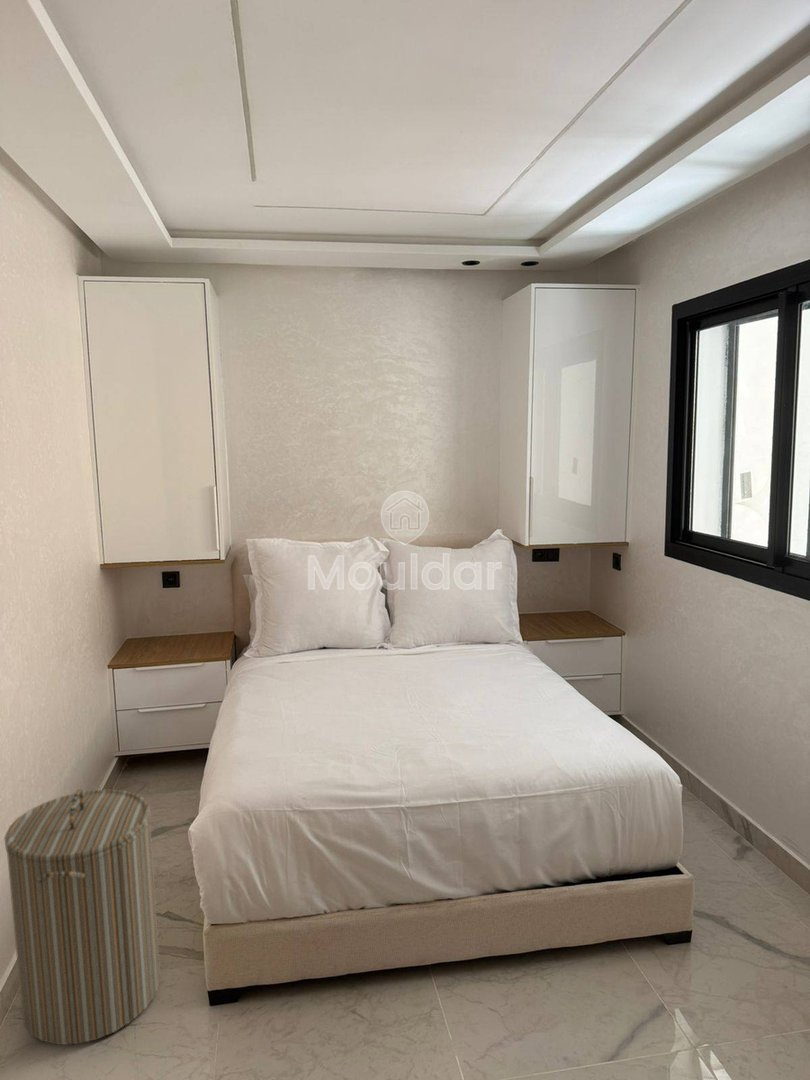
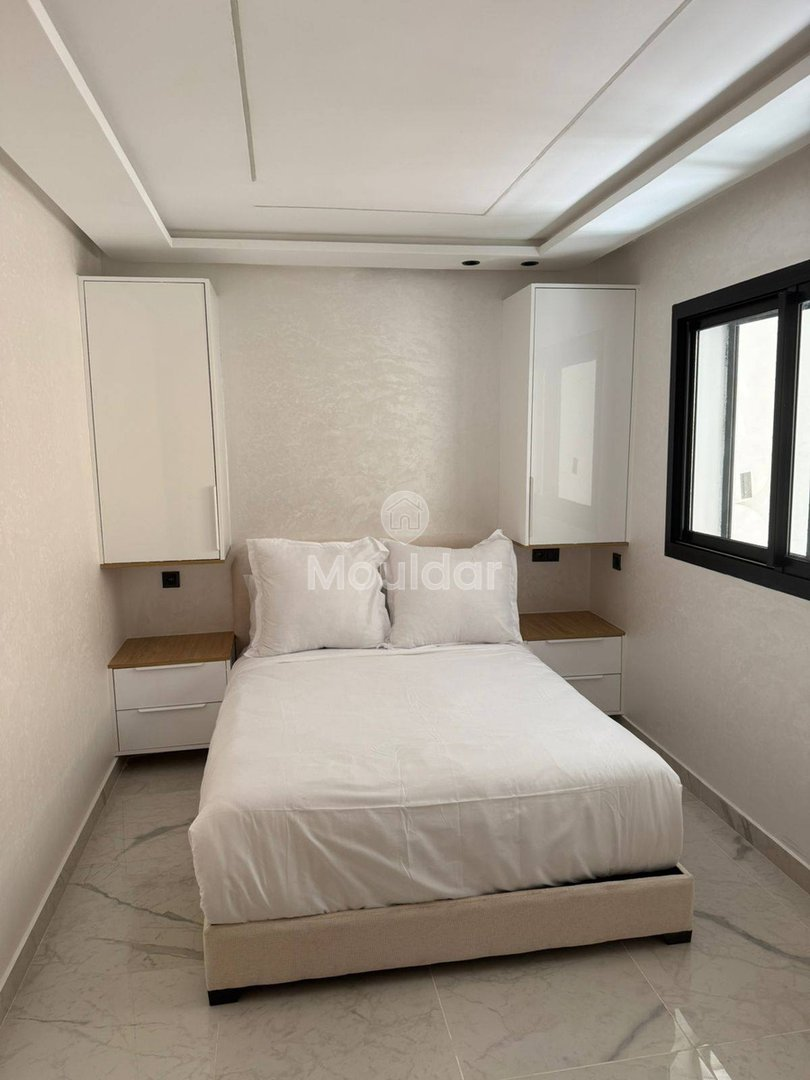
- laundry hamper [3,788,161,1046]
